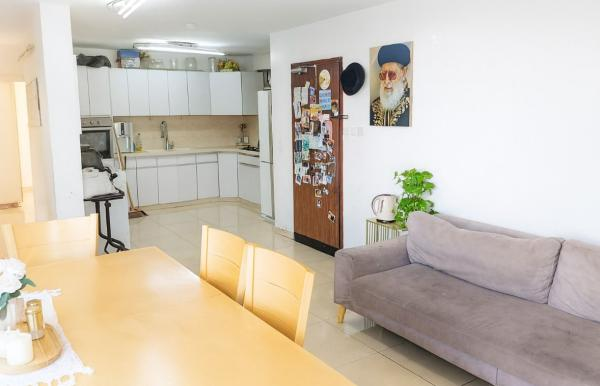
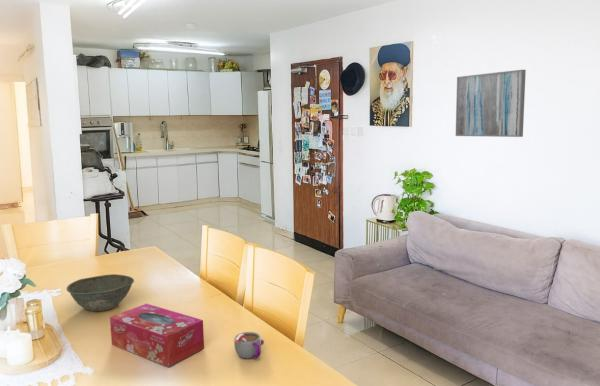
+ mug [233,331,265,359]
+ bowl [65,273,135,312]
+ tissue box [109,303,205,368]
+ wall art [455,69,527,138]
